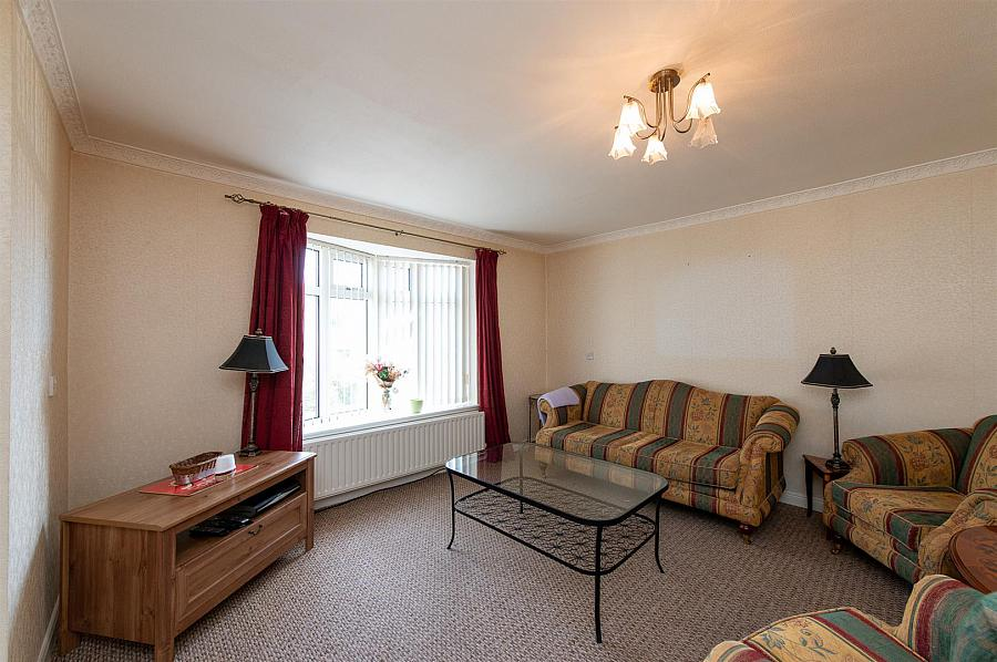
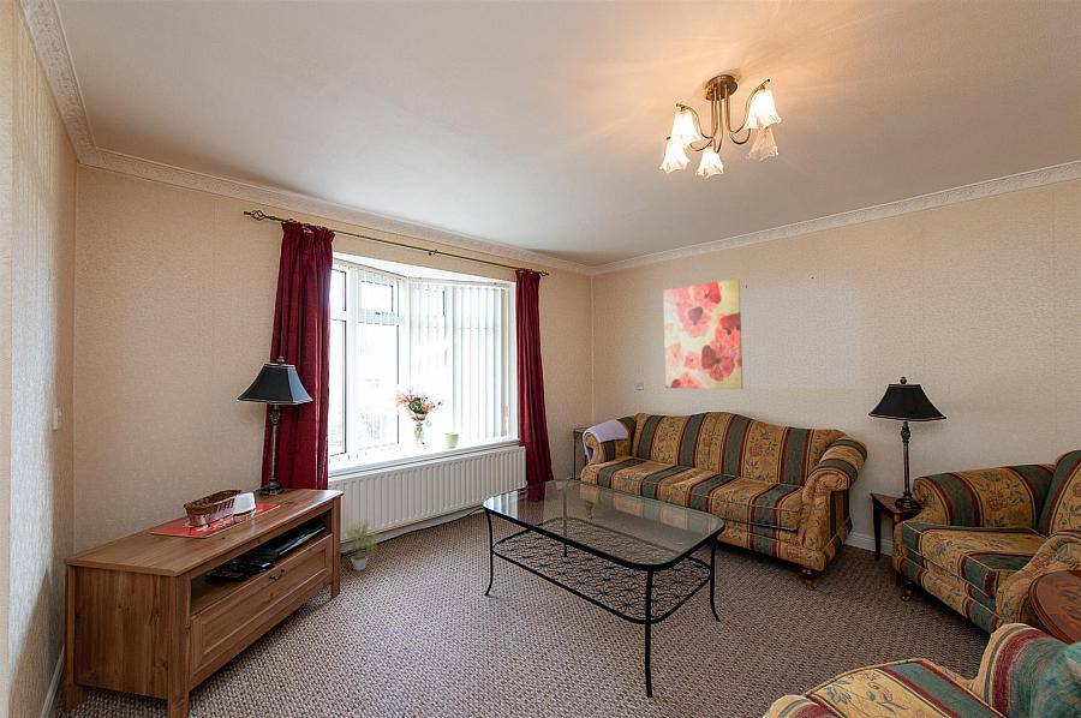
+ potted plant [340,517,382,572]
+ wall art [662,277,745,390]
